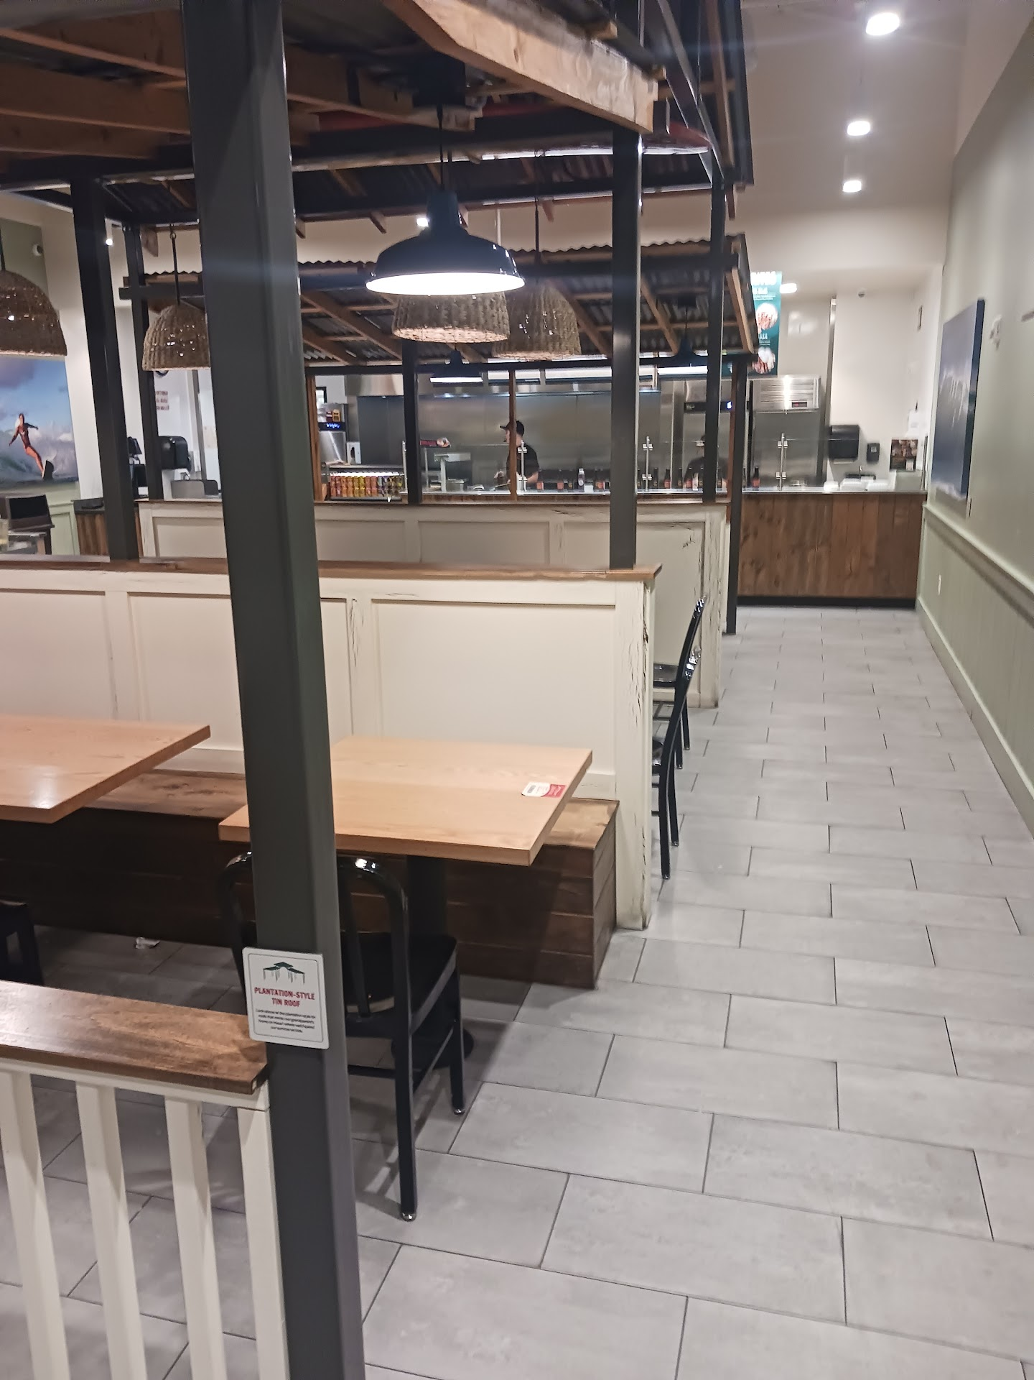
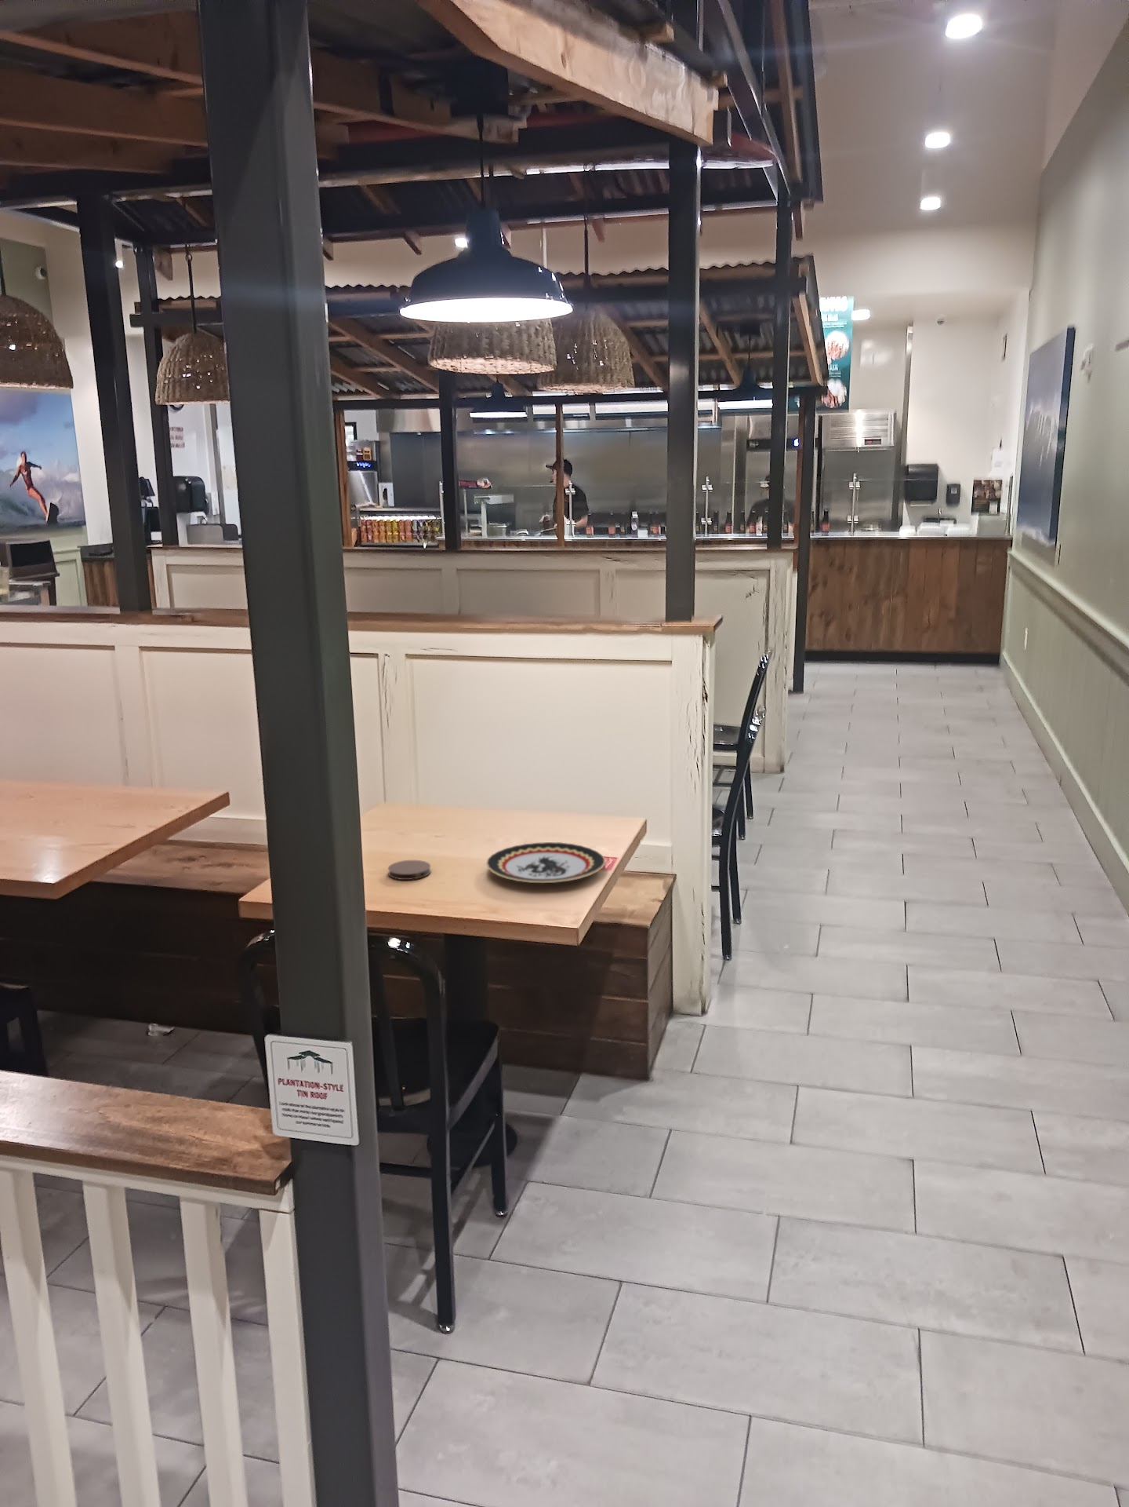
+ coaster [388,859,432,880]
+ plate [485,841,606,884]
